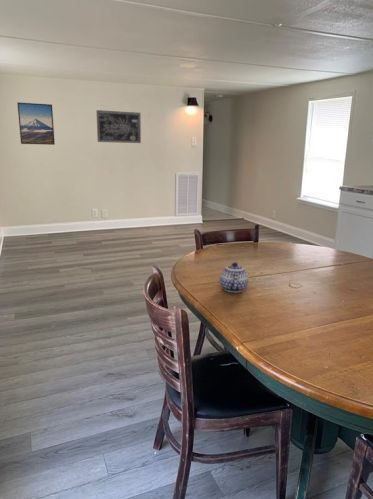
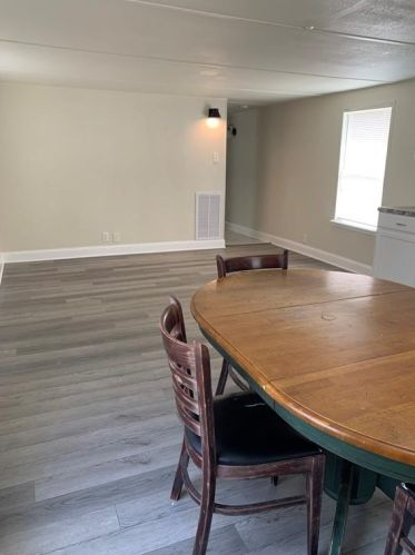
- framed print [16,102,56,146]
- wall art [96,109,142,144]
- teapot [219,261,249,293]
